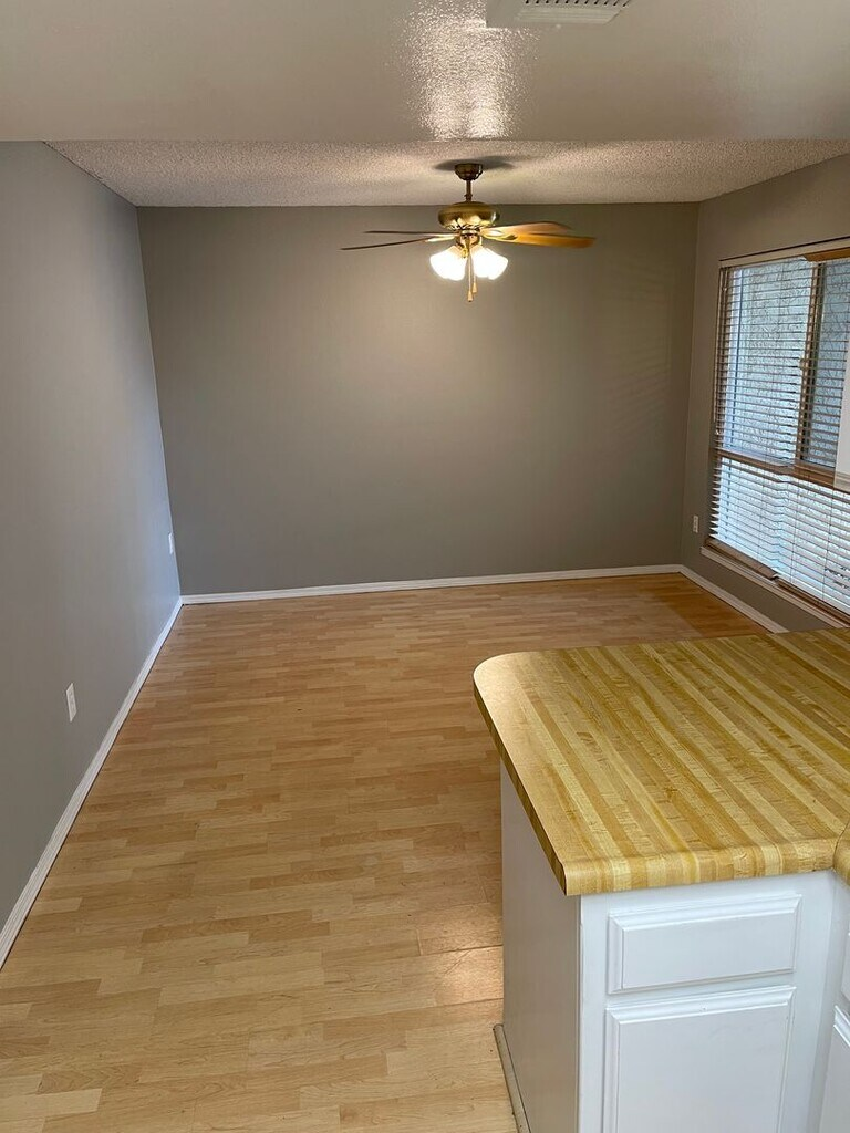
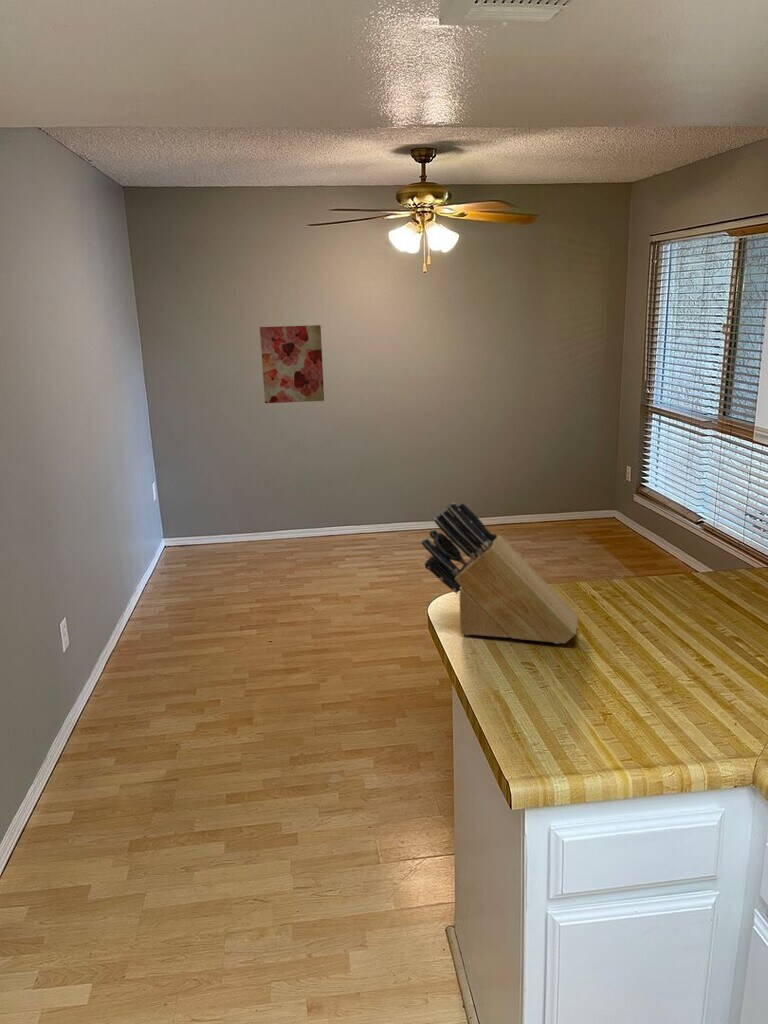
+ wall art [259,324,325,404]
+ knife block [420,502,579,645]
